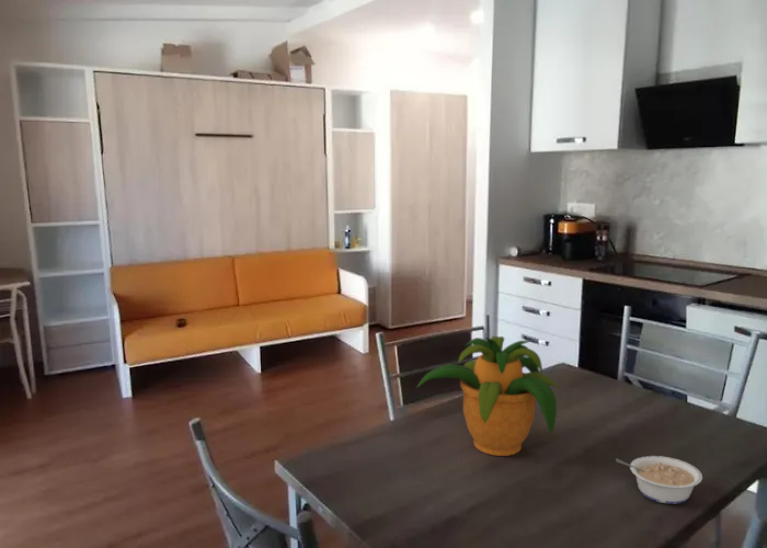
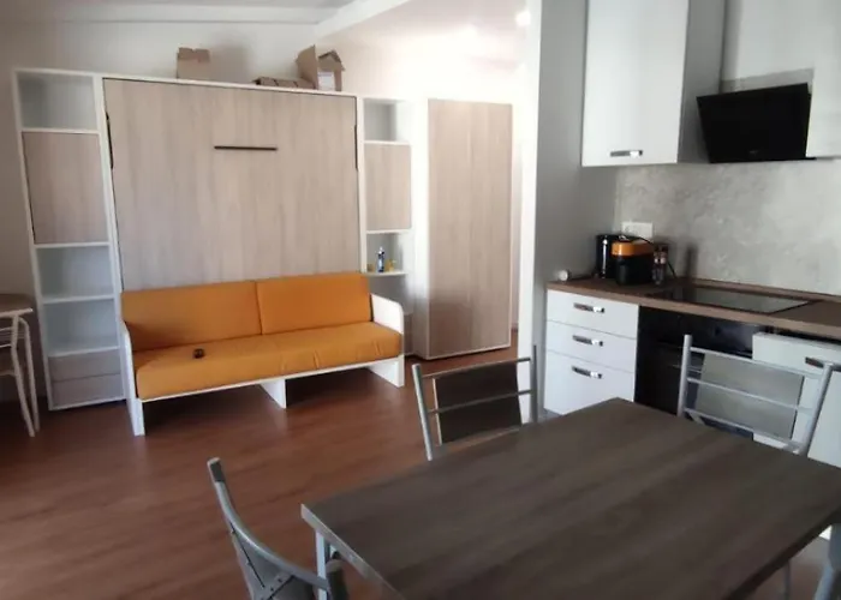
- potted plant [415,335,563,457]
- legume [615,455,703,505]
